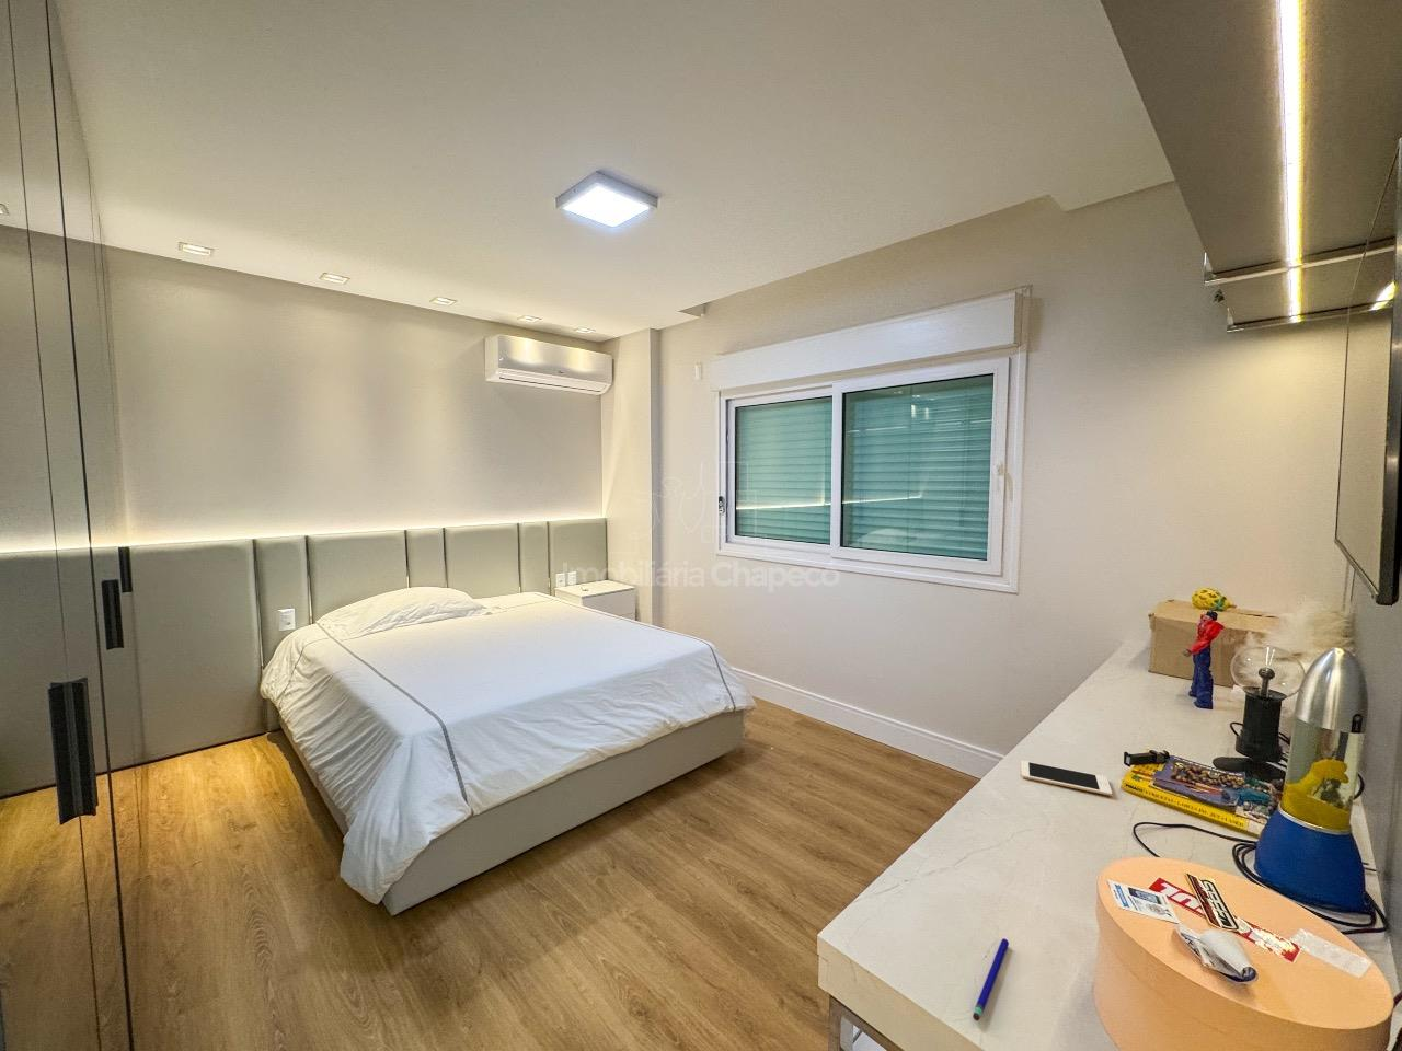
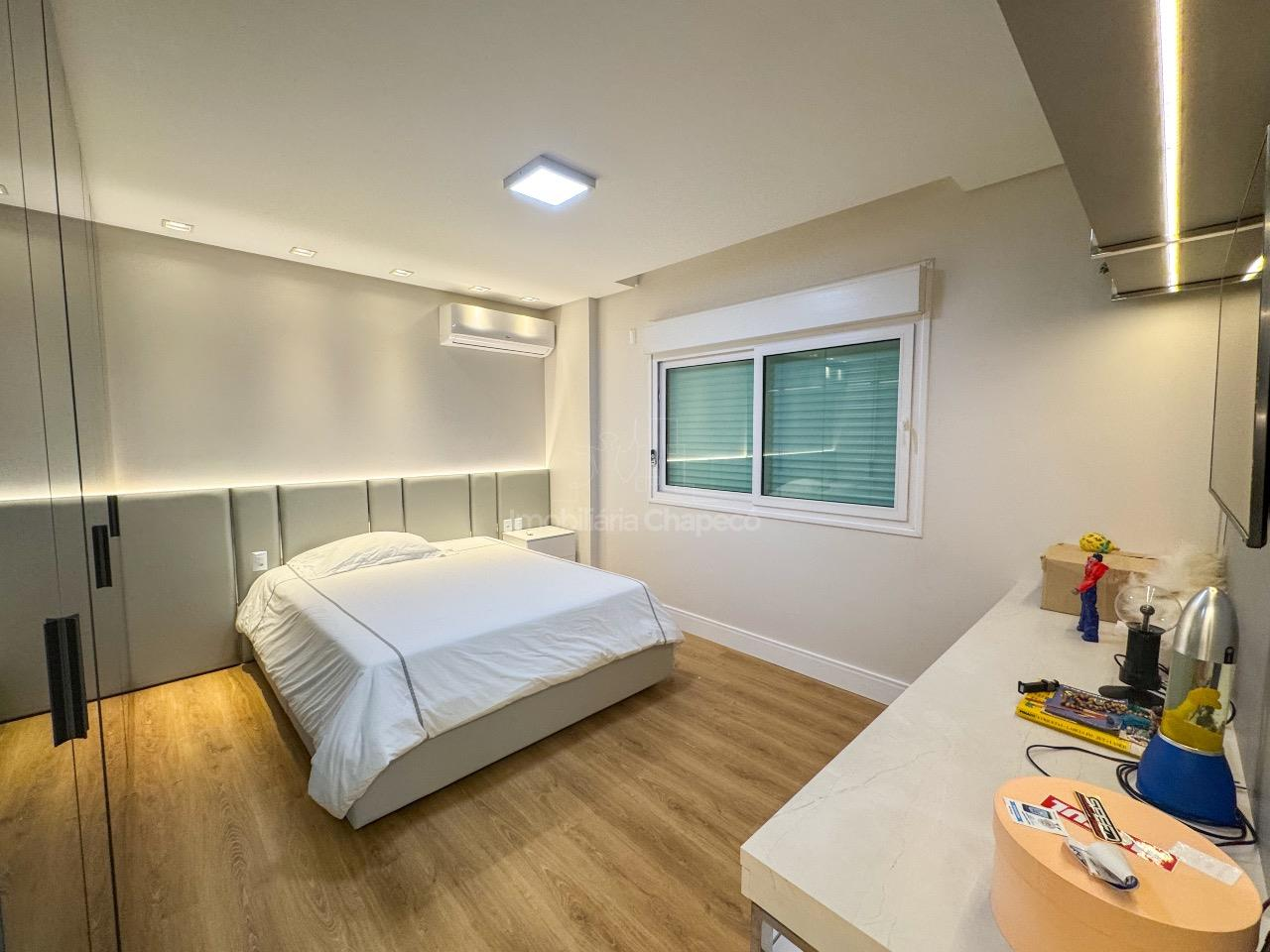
- pen [971,937,1010,1022]
- cell phone [1020,760,1113,797]
